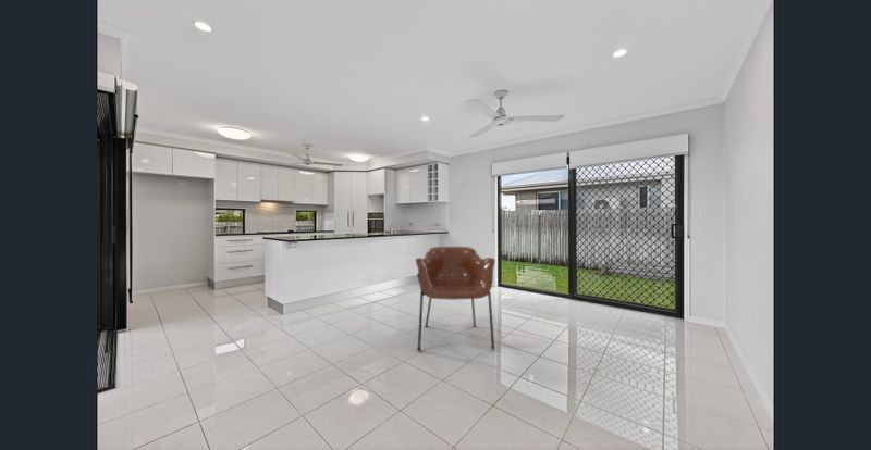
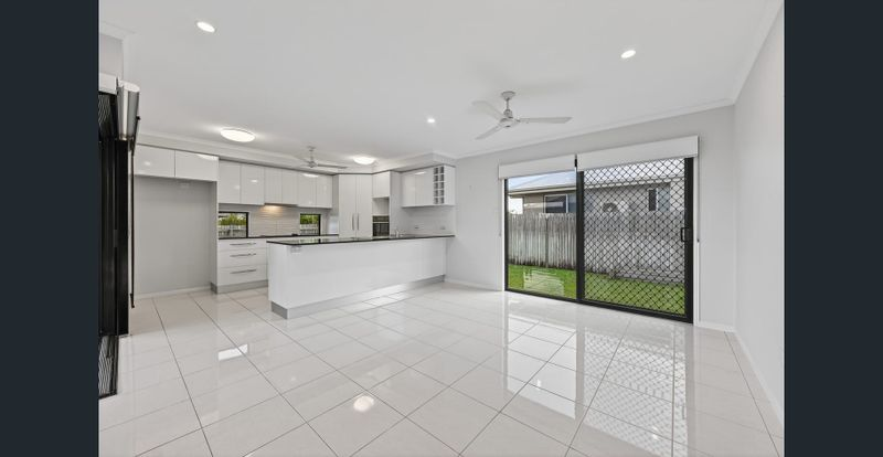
- armchair [415,246,496,351]
